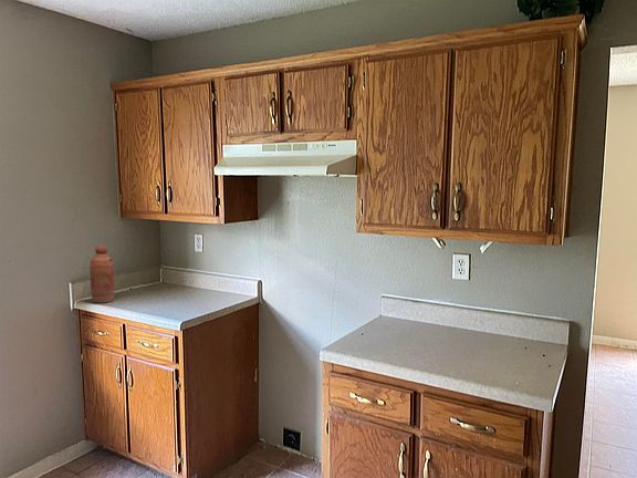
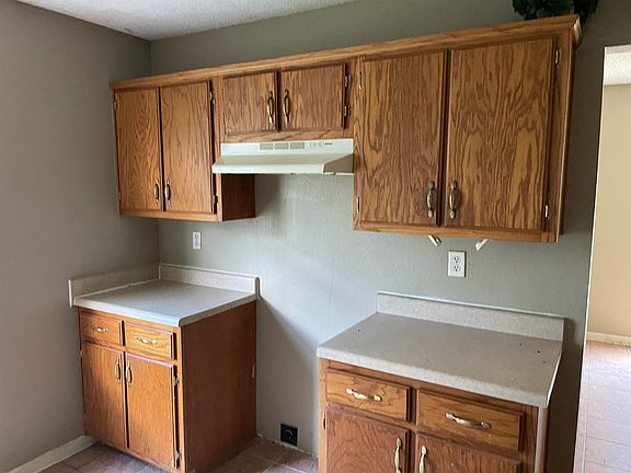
- bottle [88,243,115,304]
